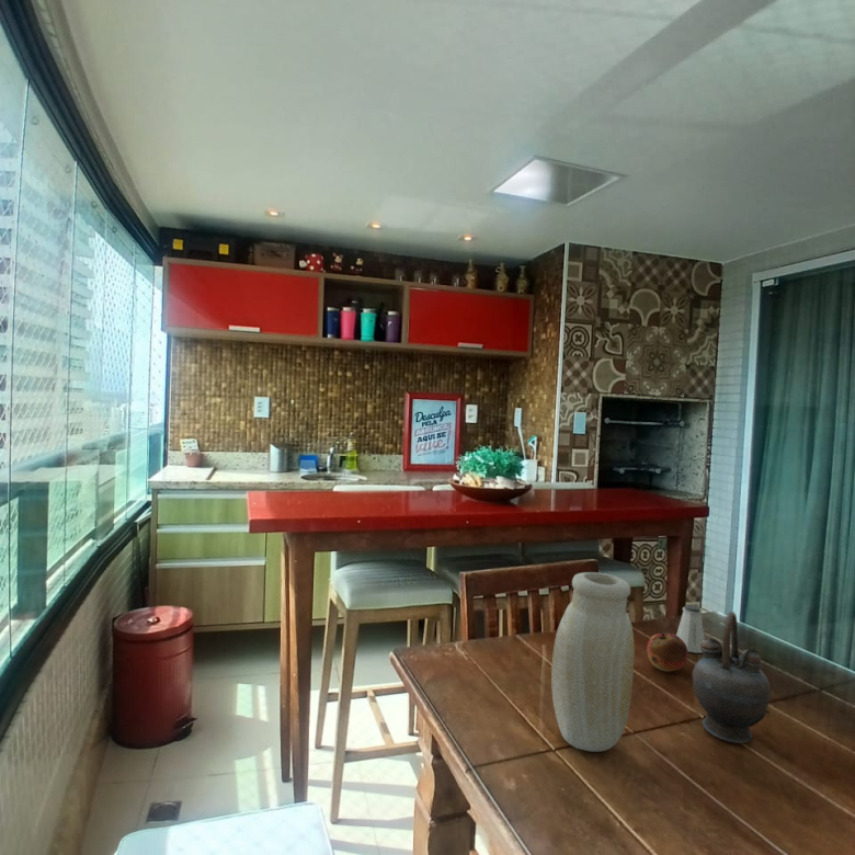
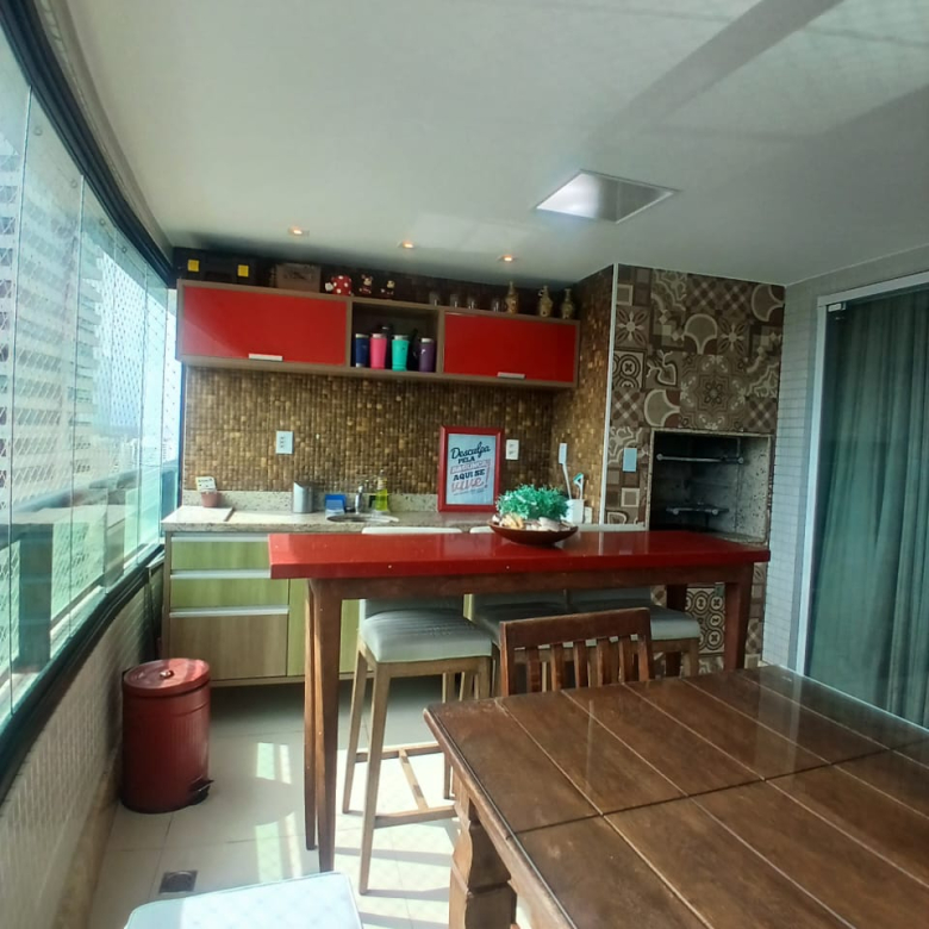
- fruit [646,632,689,672]
- teapot [692,611,773,744]
- vase [550,571,636,753]
- saltshaker [675,604,706,654]
